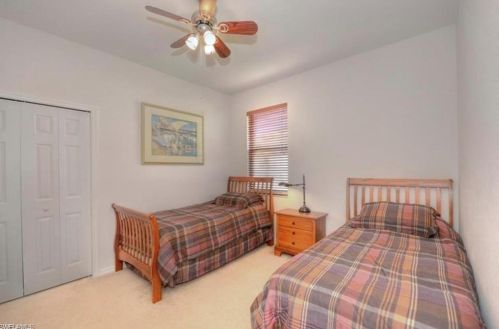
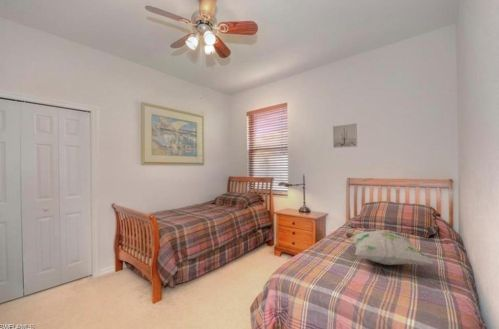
+ wall art [332,122,358,149]
+ decorative pillow [345,230,436,267]
